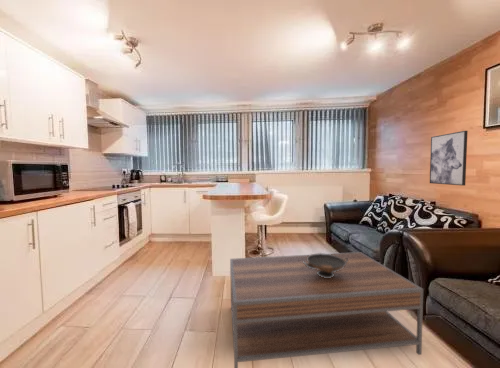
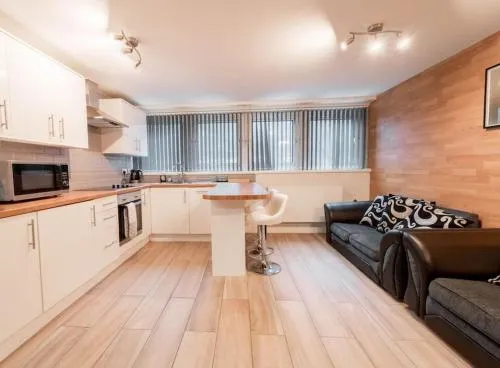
- wall art [429,130,468,186]
- decorative bowl [303,252,348,278]
- coffee table [229,251,424,368]
